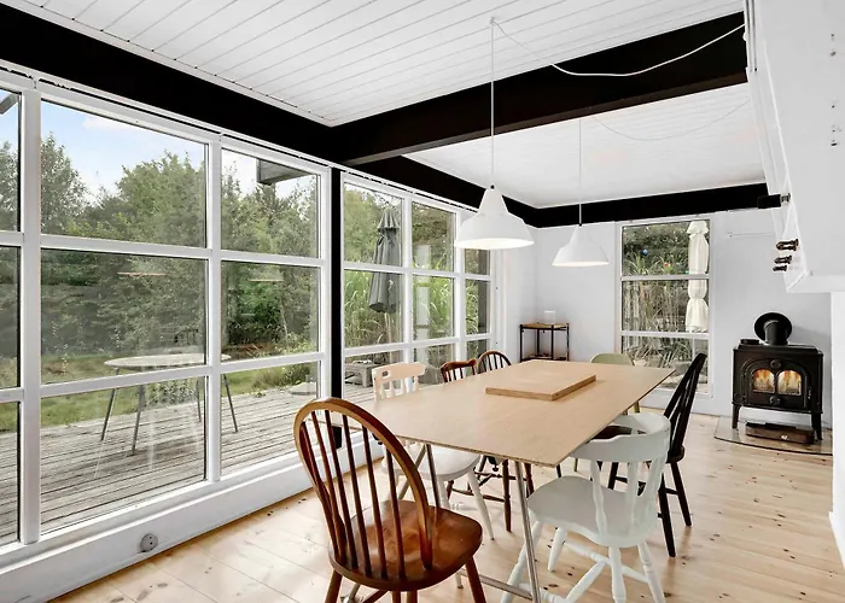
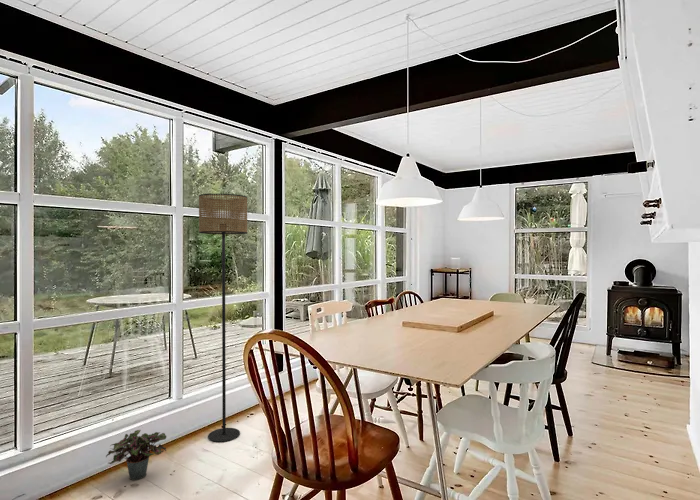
+ floor lamp [198,193,248,443]
+ potted plant [105,429,167,481]
